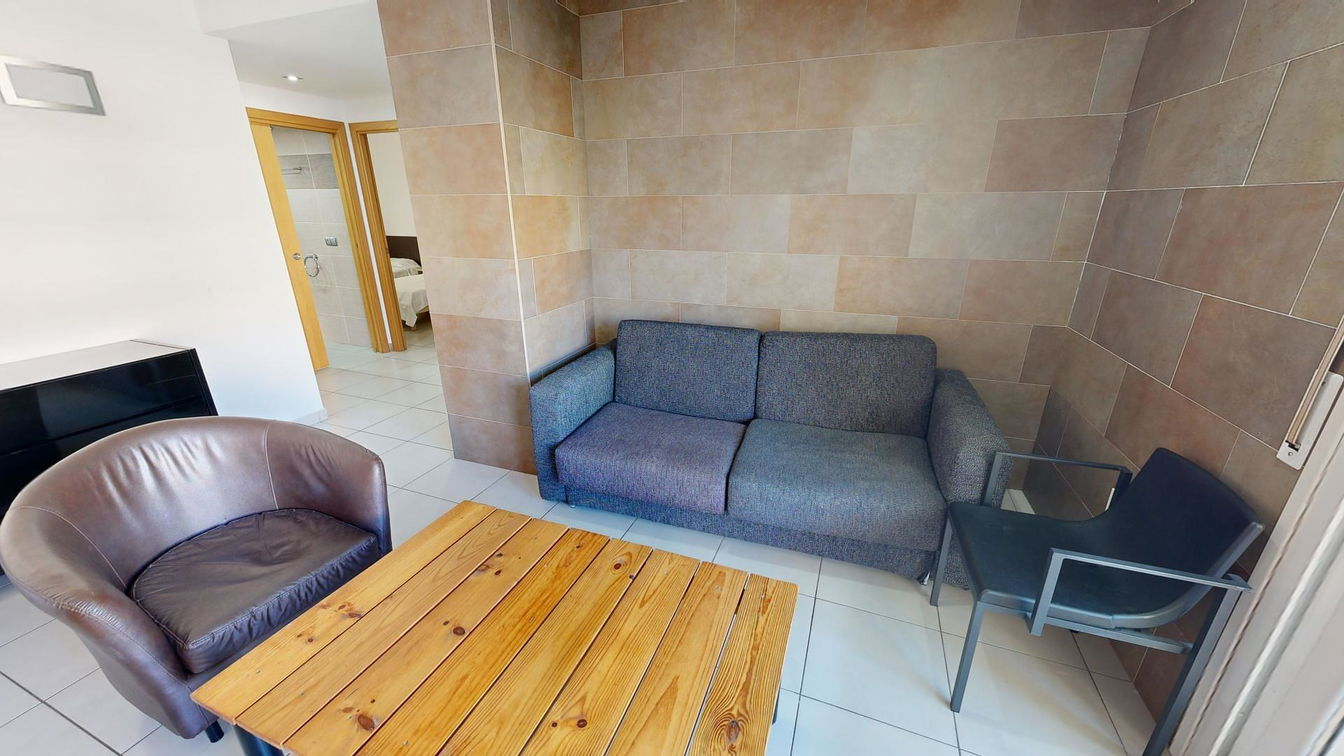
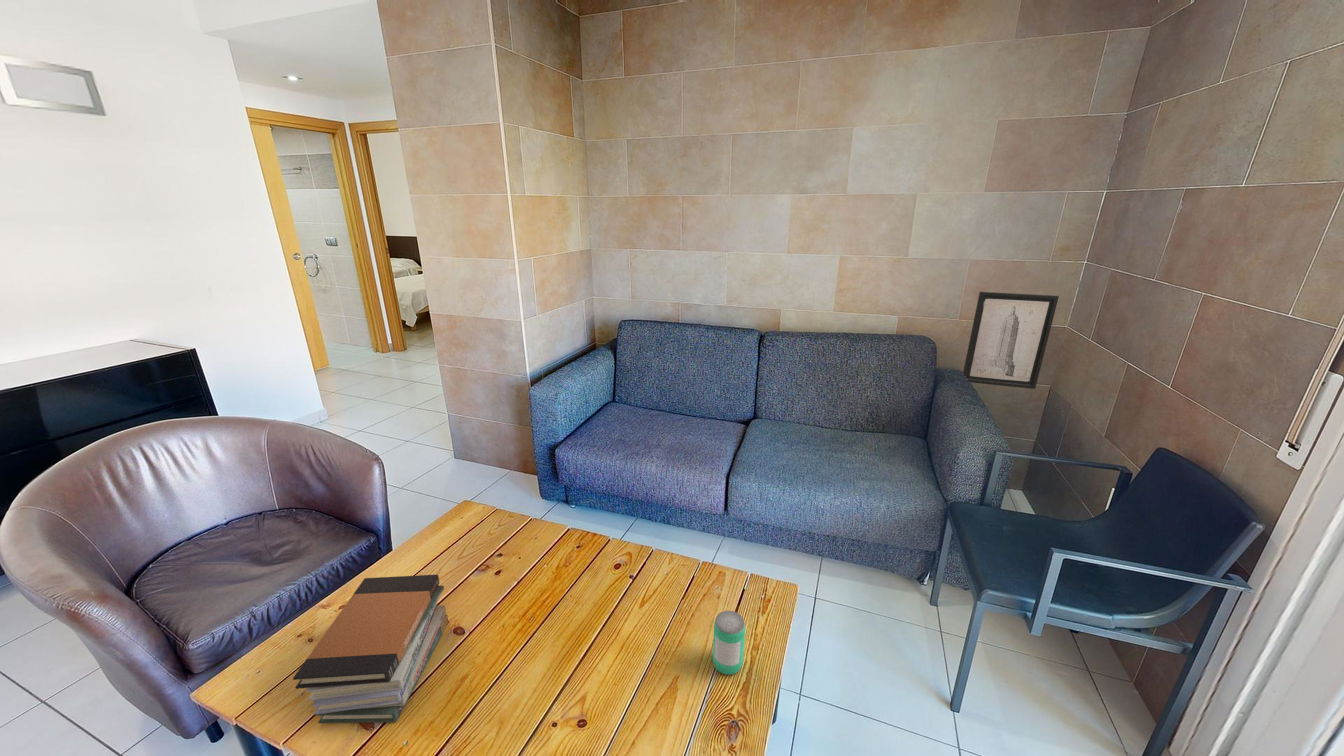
+ book stack [292,574,449,724]
+ wall art [962,291,1060,390]
+ beverage can [712,610,746,676]
